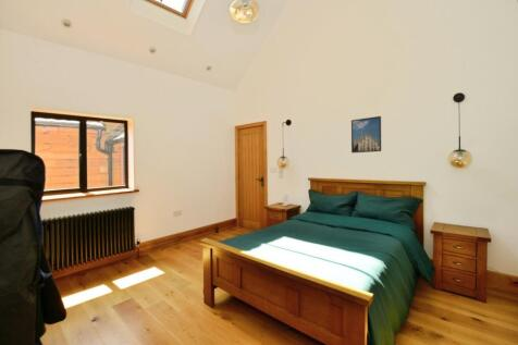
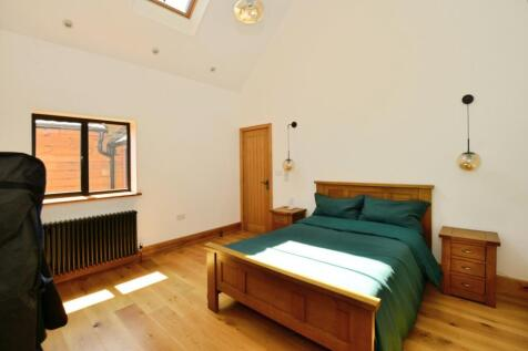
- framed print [350,115,382,153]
